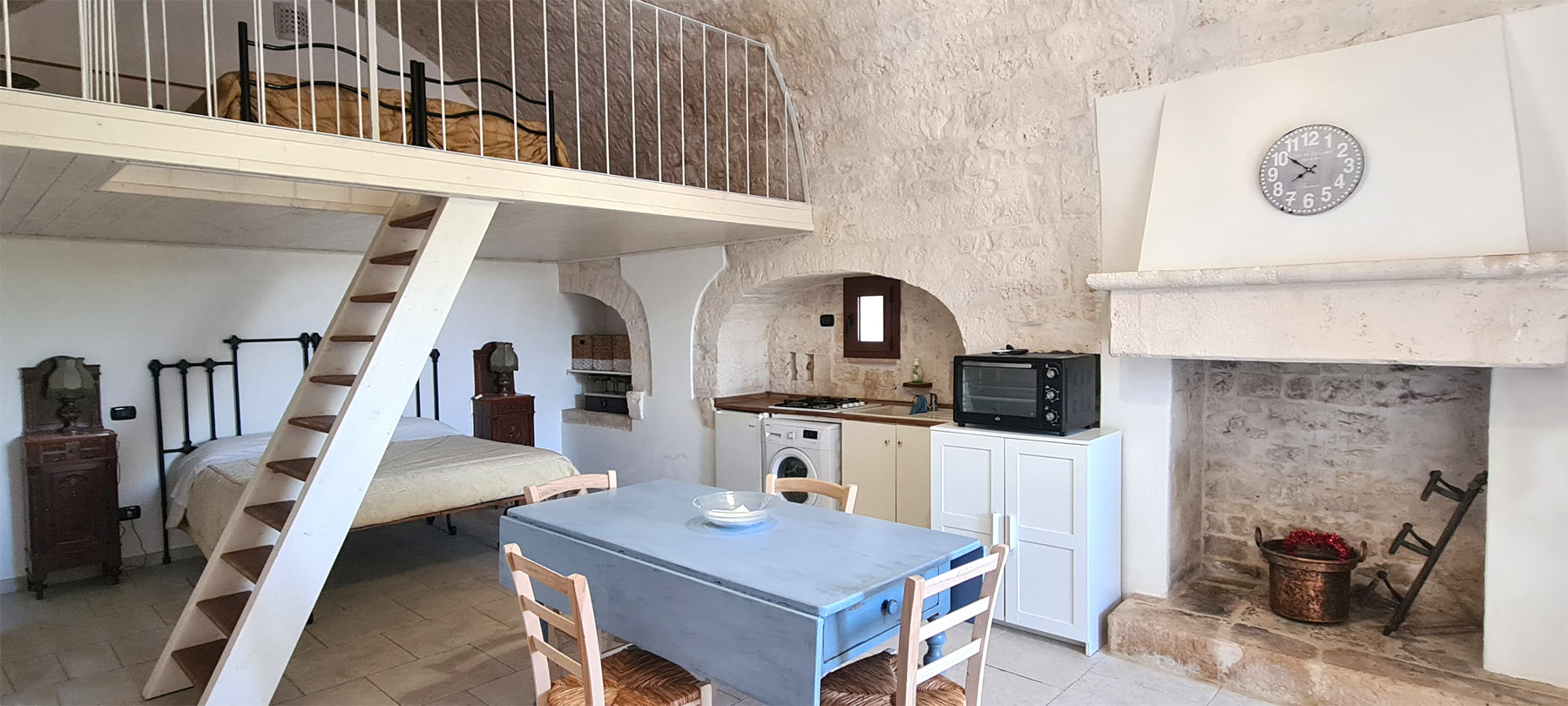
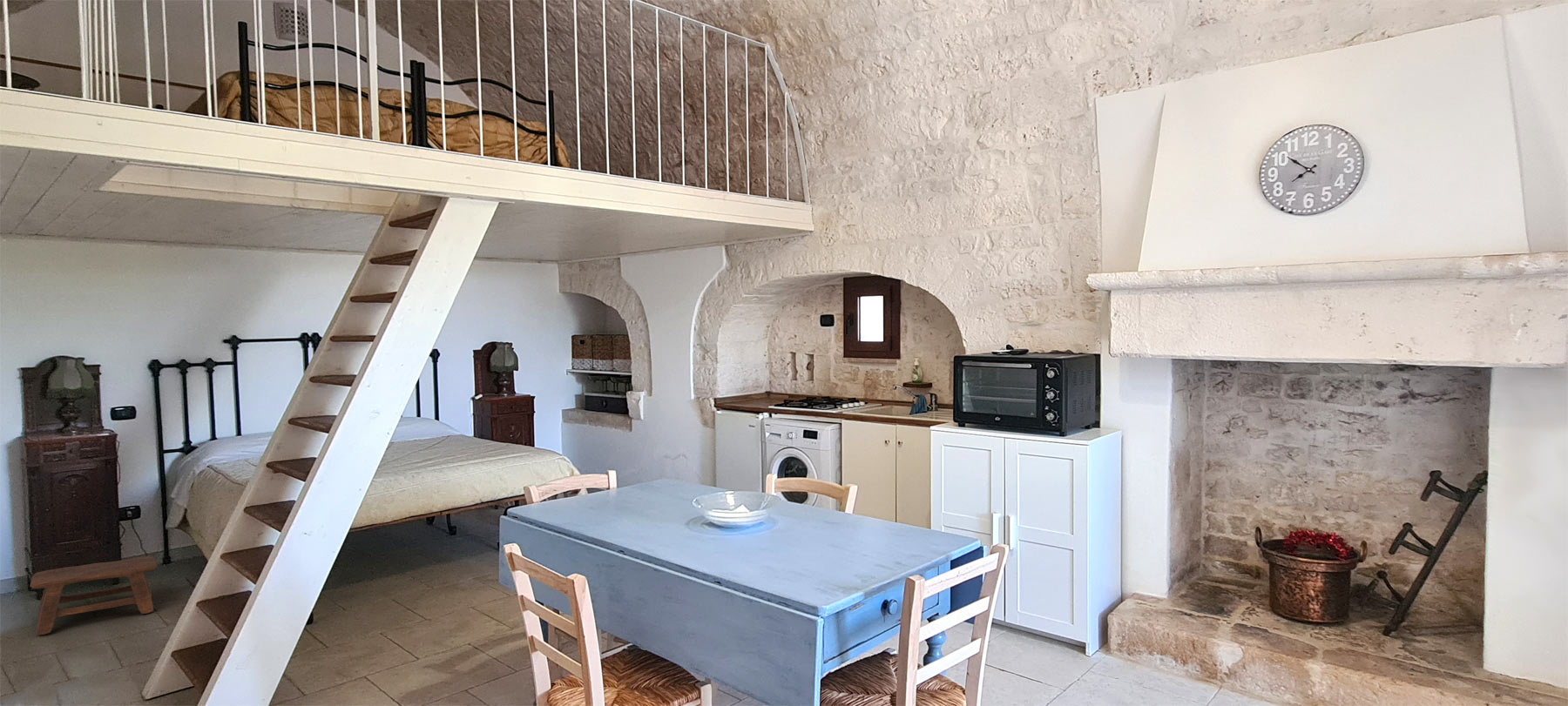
+ stool [30,555,158,635]
